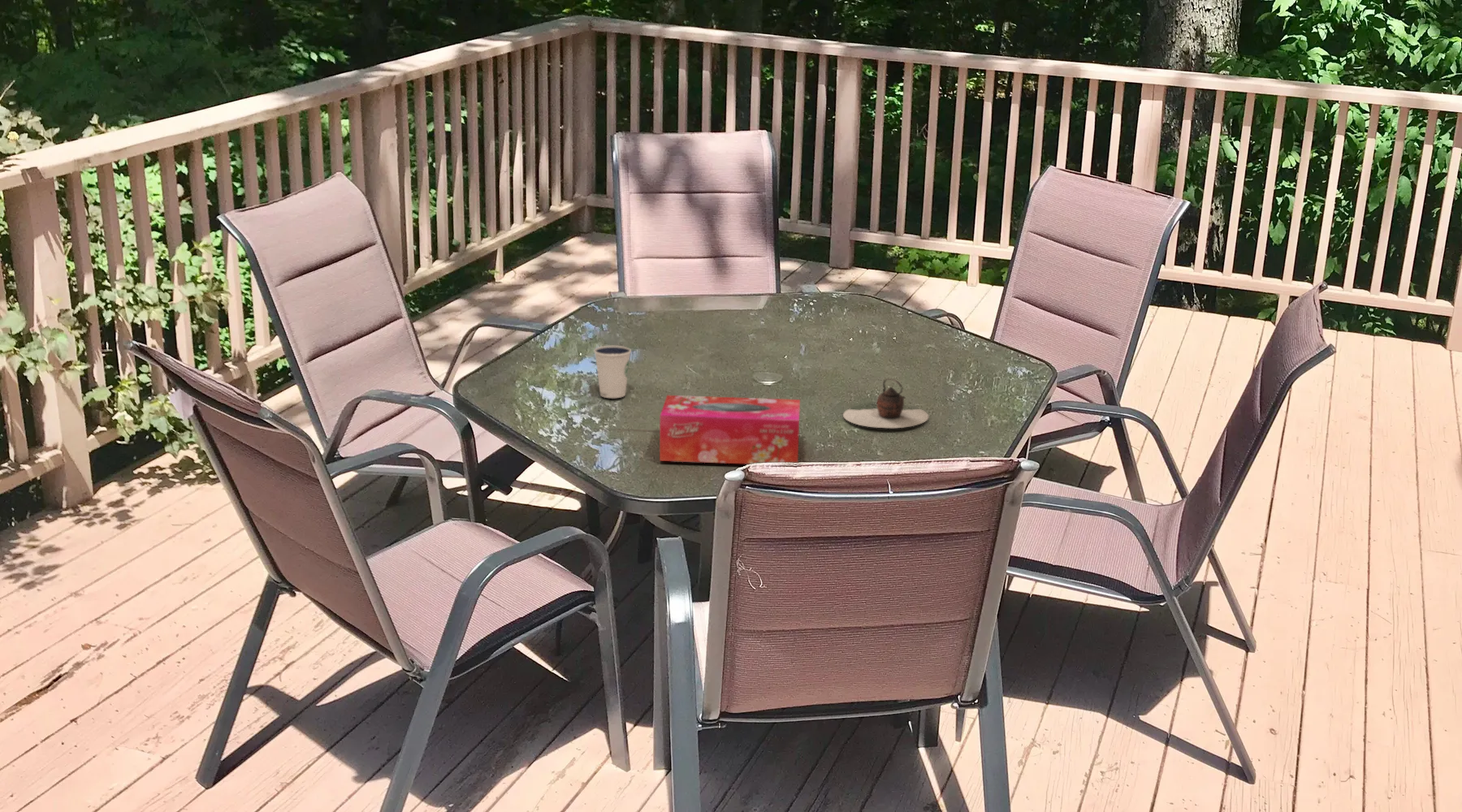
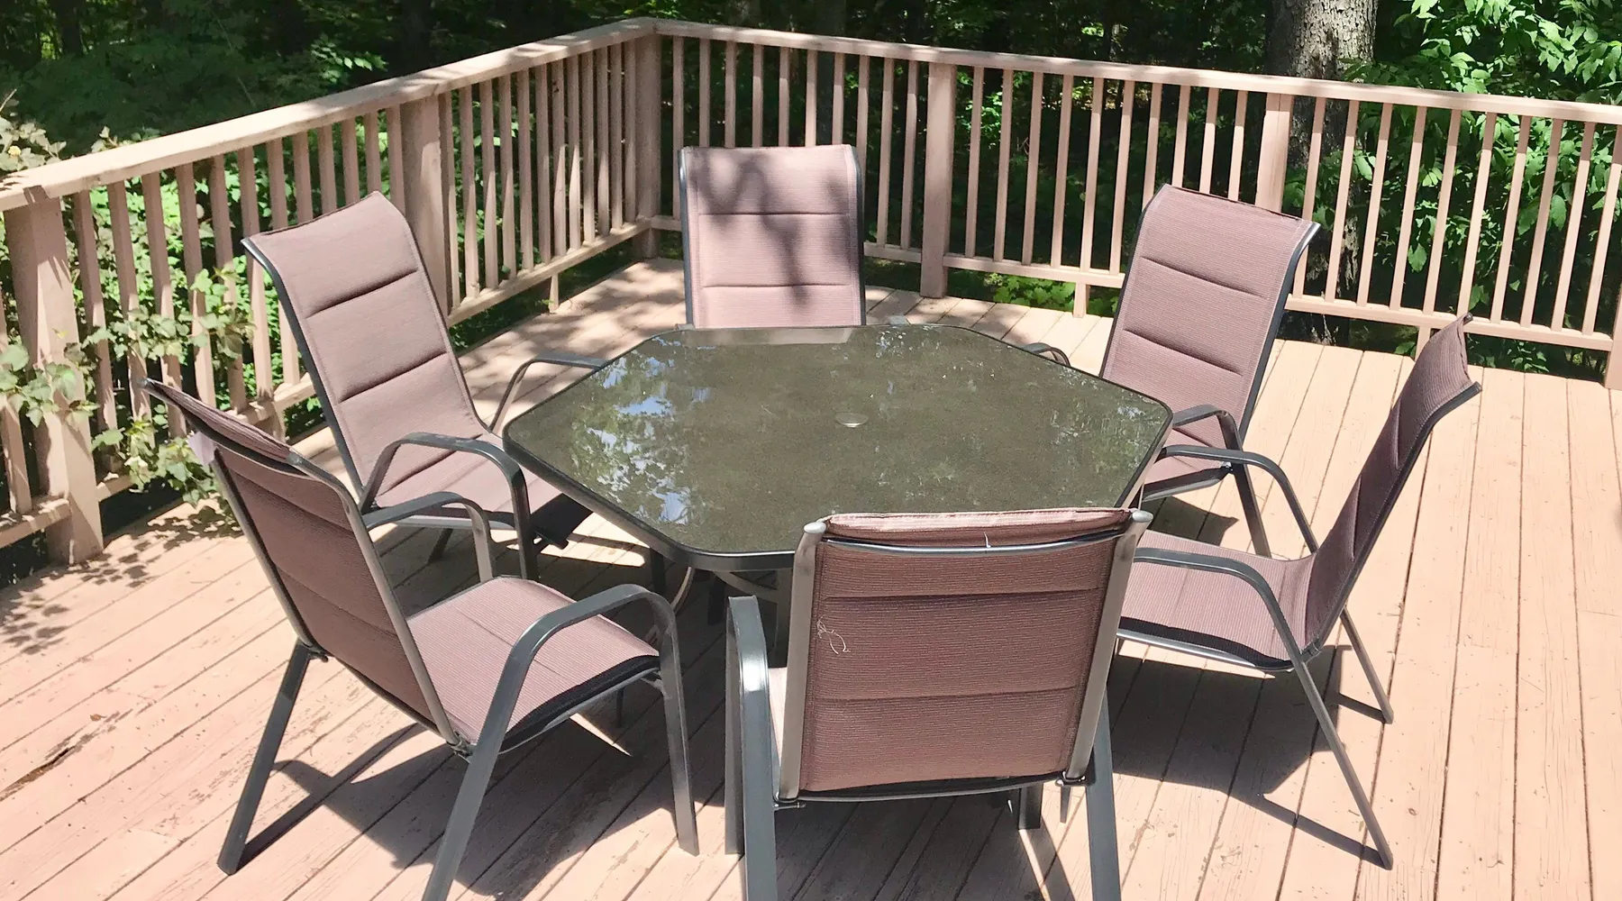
- tissue box [659,395,801,464]
- dixie cup [593,345,632,399]
- teapot [842,378,929,429]
